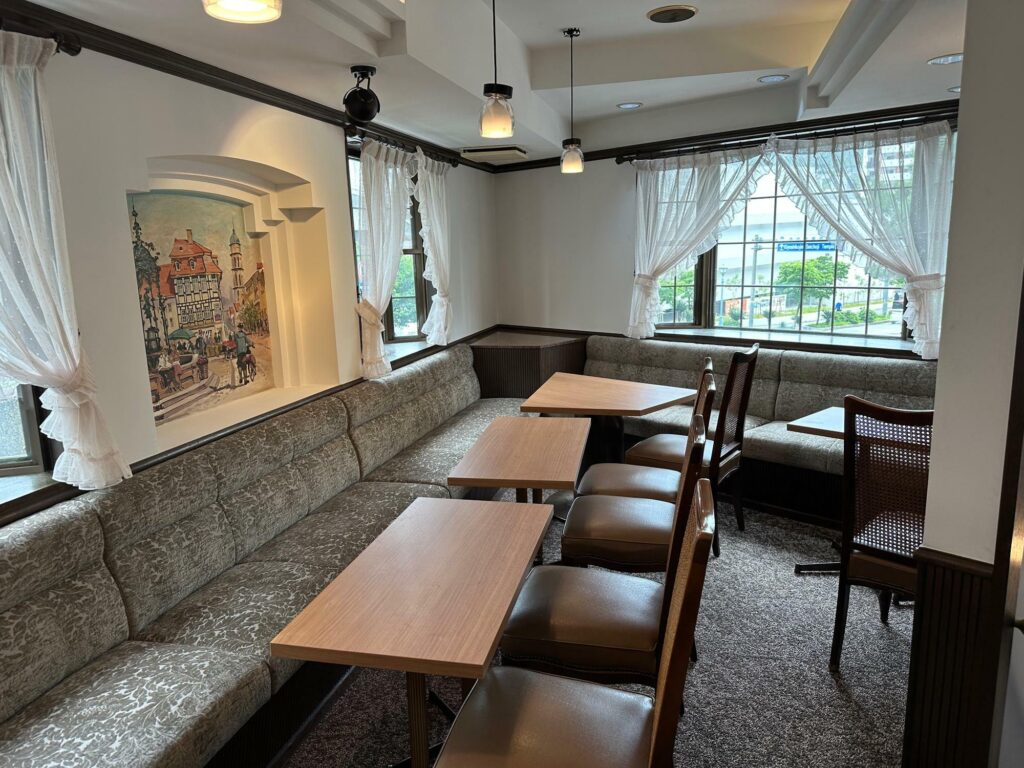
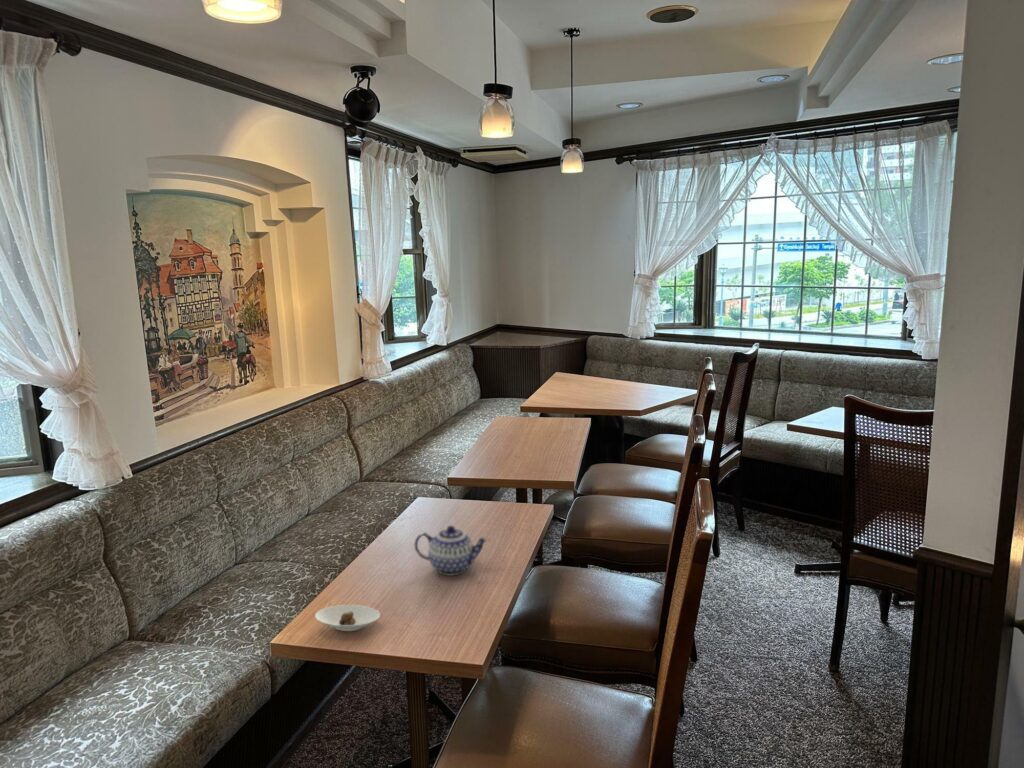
+ teapot [414,525,490,577]
+ saucer [314,604,381,632]
